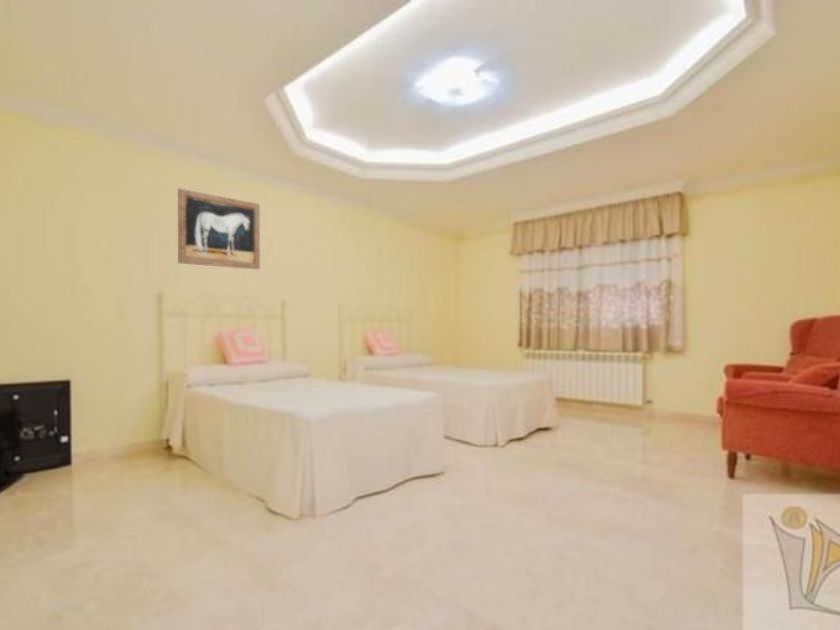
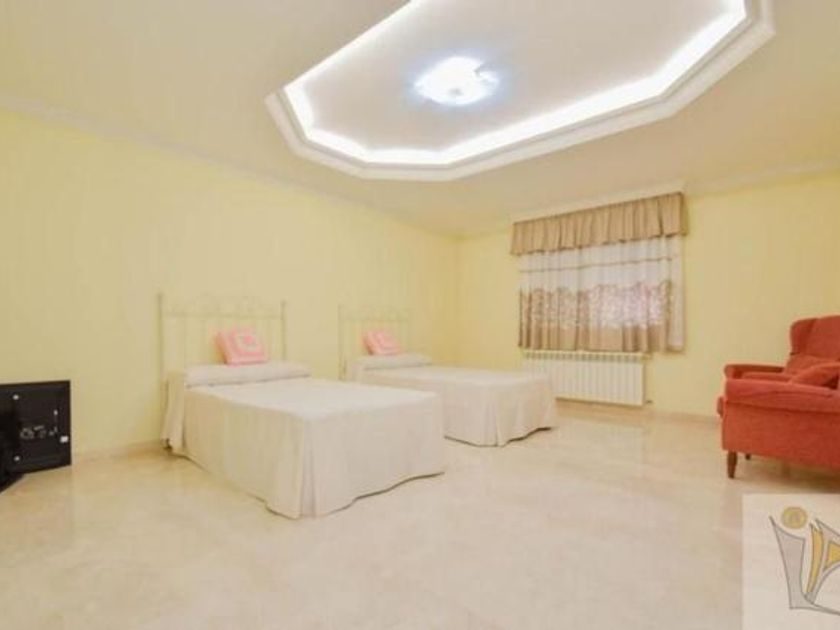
- wall art [177,188,261,270]
